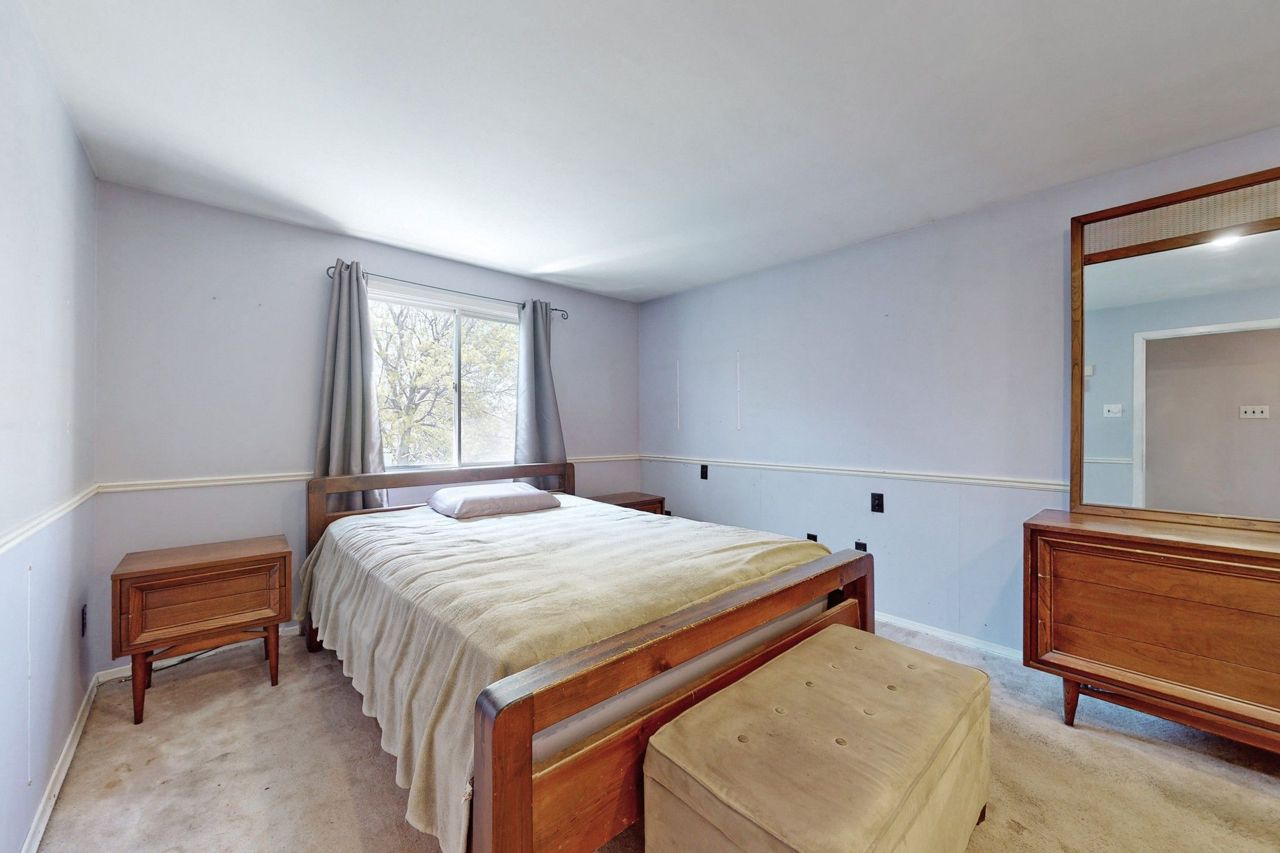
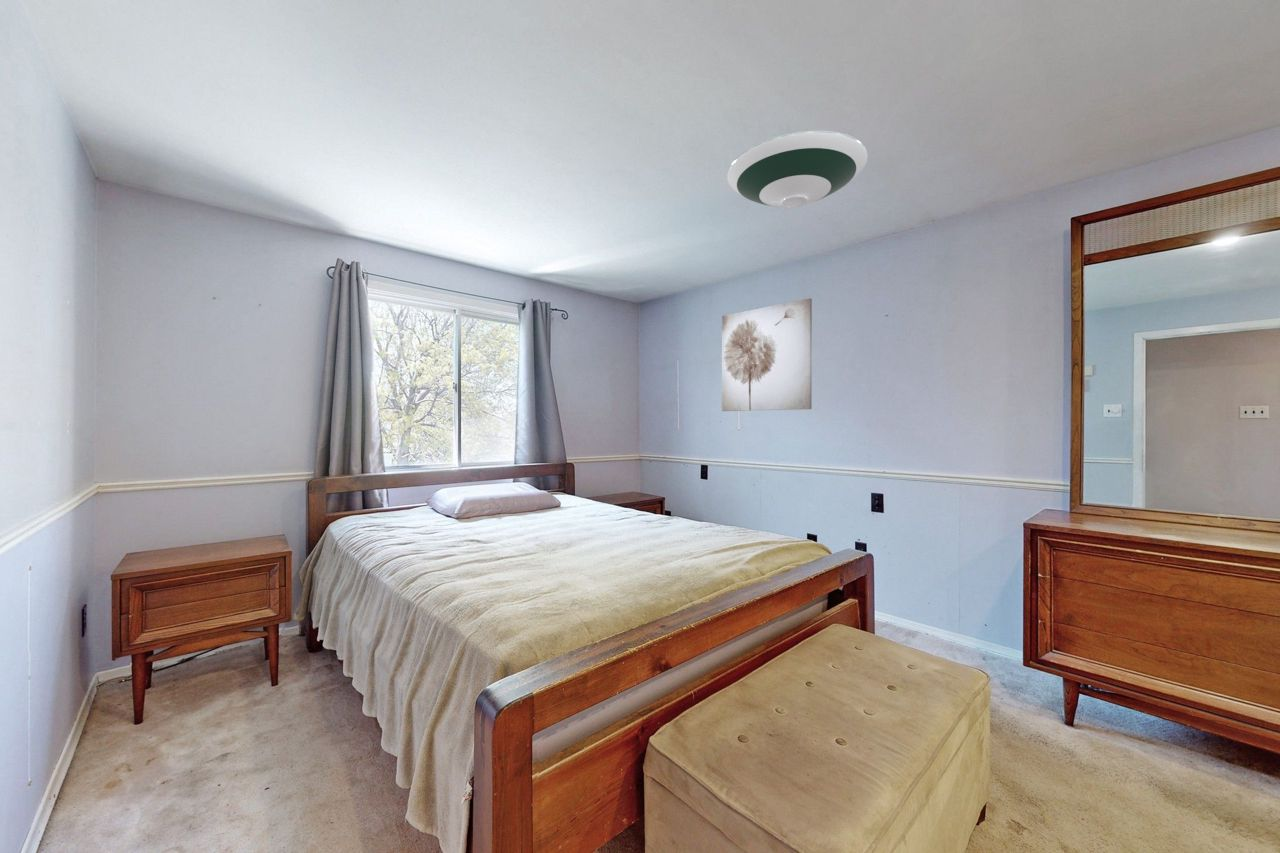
+ wall art [721,297,813,412]
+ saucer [726,130,869,209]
